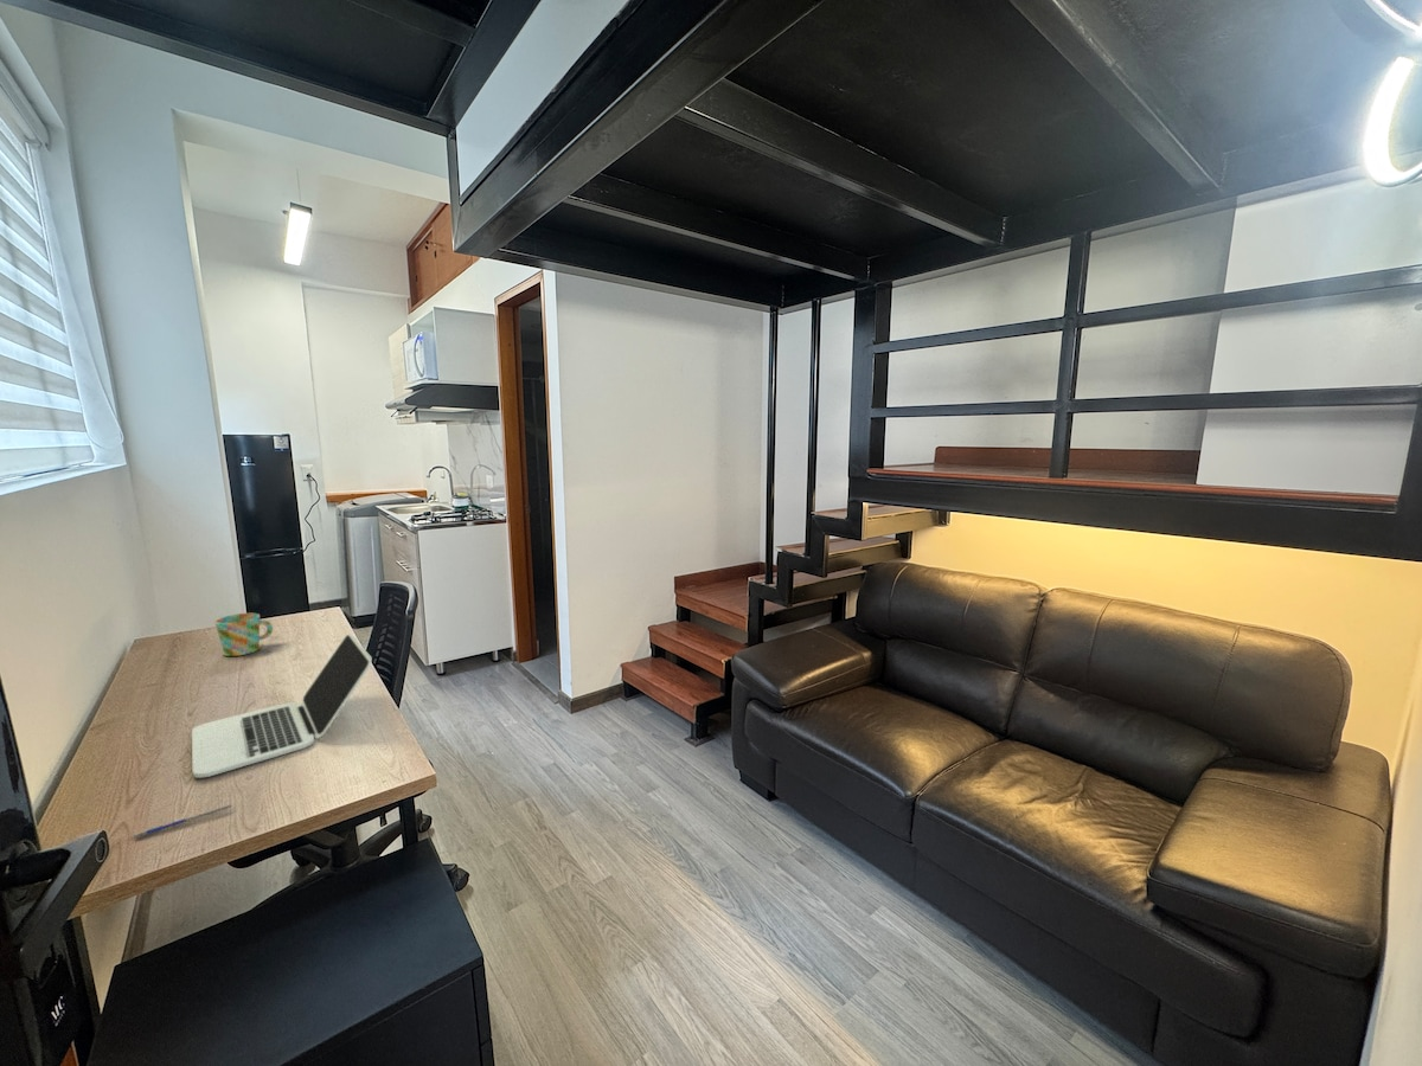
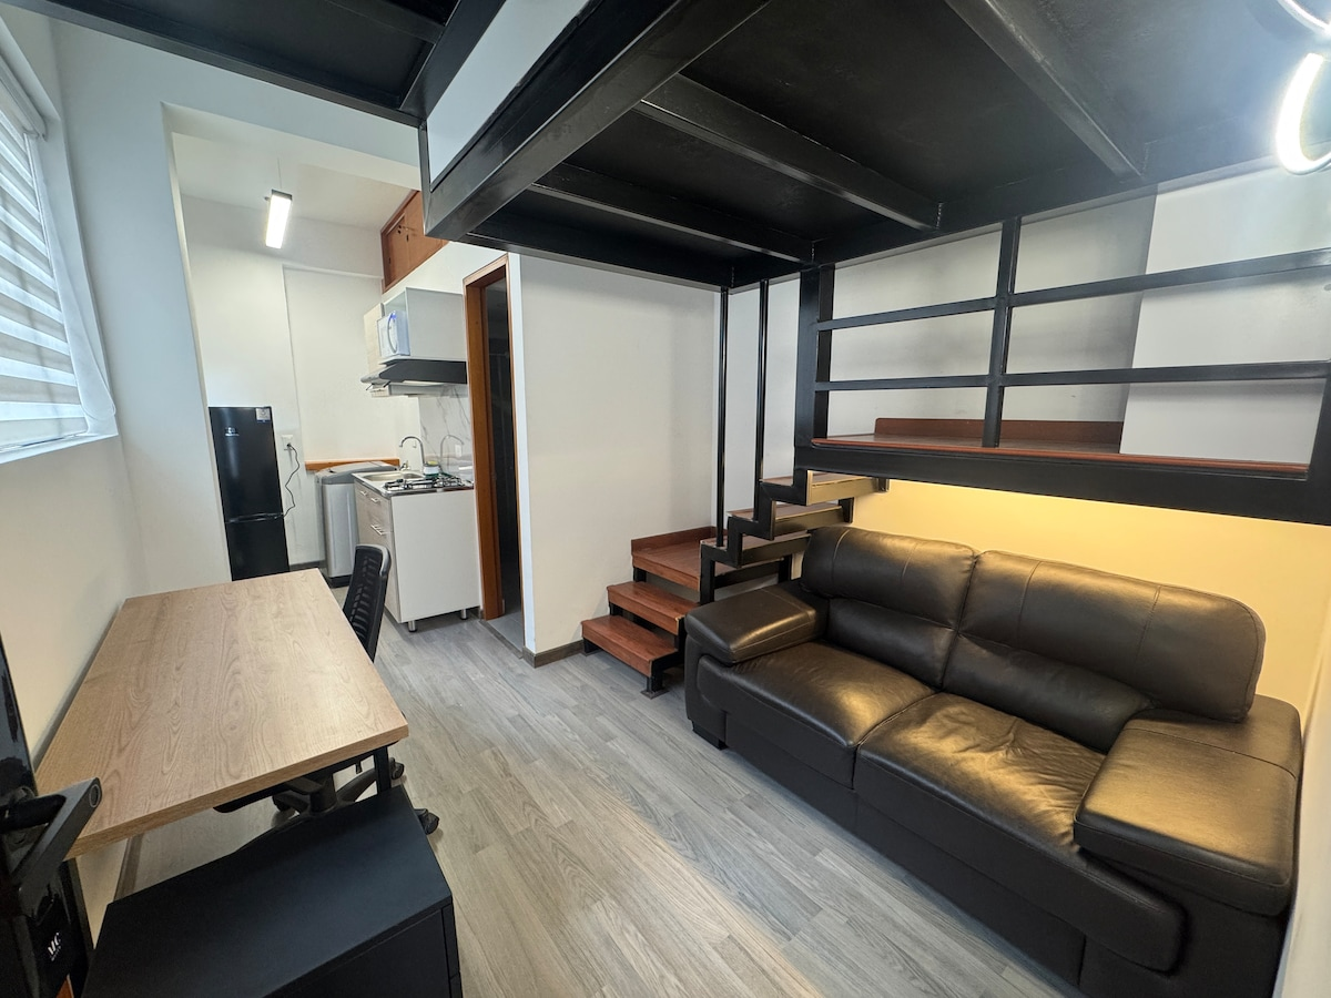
- mug [213,612,274,657]
- laptop [191,632,373,779]
- pen [133,803,235,841]
